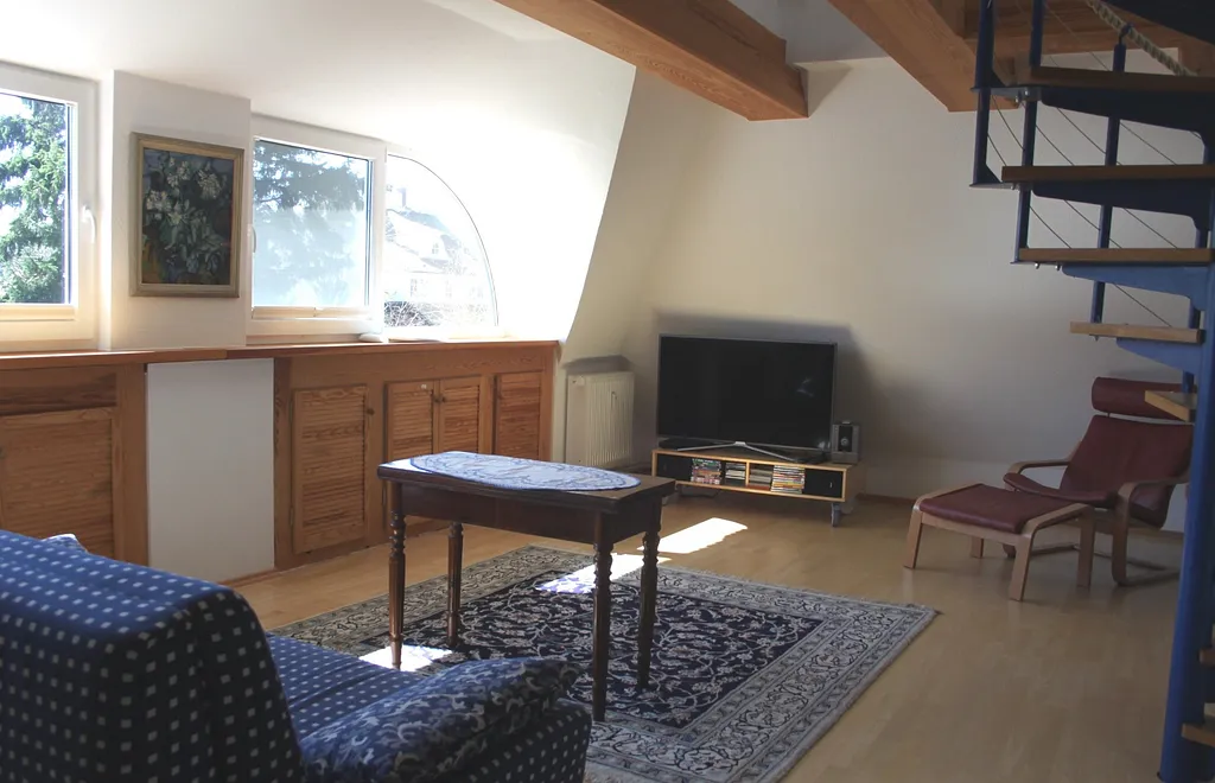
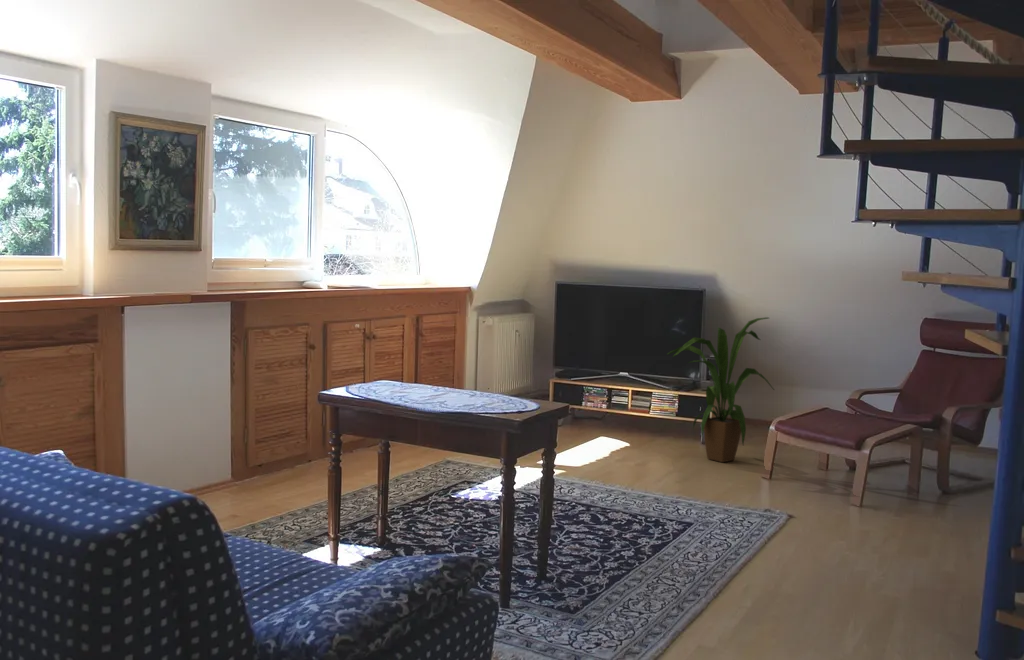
+ house plant [666,316,775,463]
